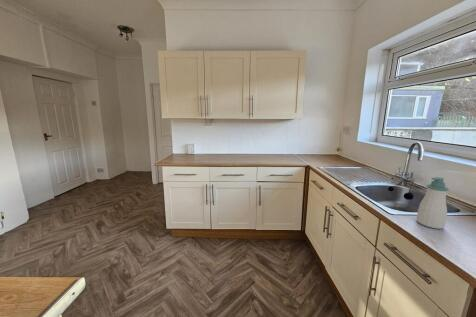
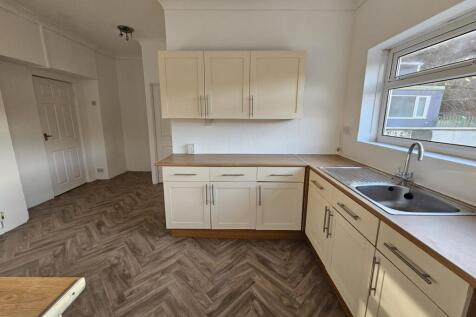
- soap bottle [416,176,450,230]
